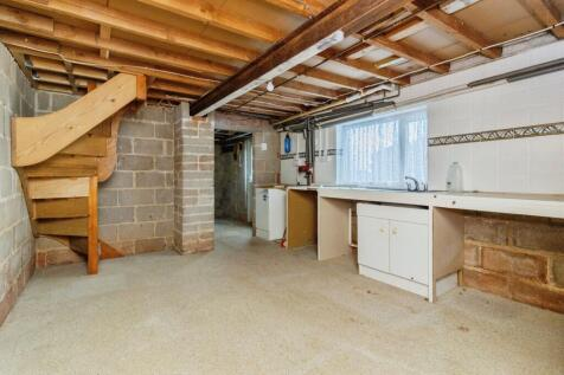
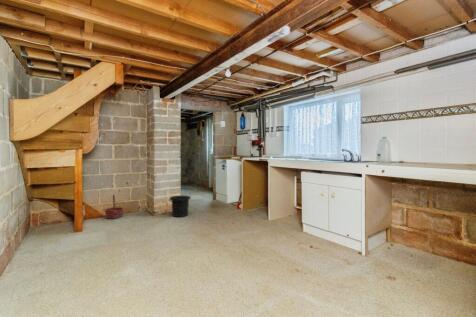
+ trash can [169,195,192,218]
+ basket [104,194,125,220]
